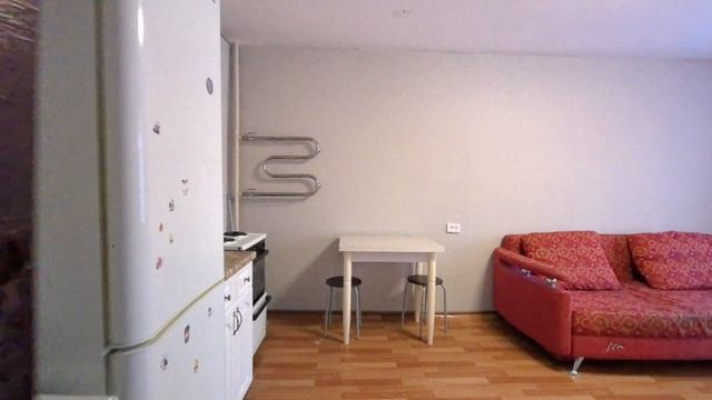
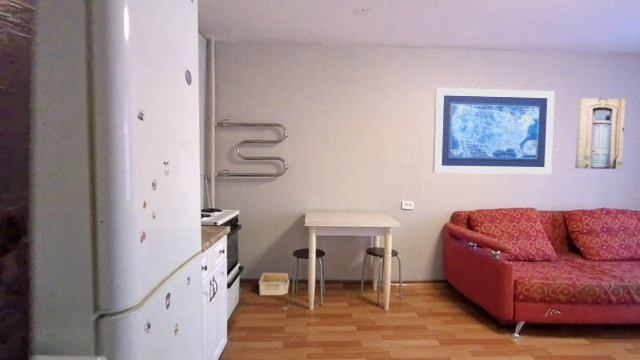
+ storage bin [258,272,290,296]
+ wall art [574,97,626,170]
+ wall art [432,87,556,175]
